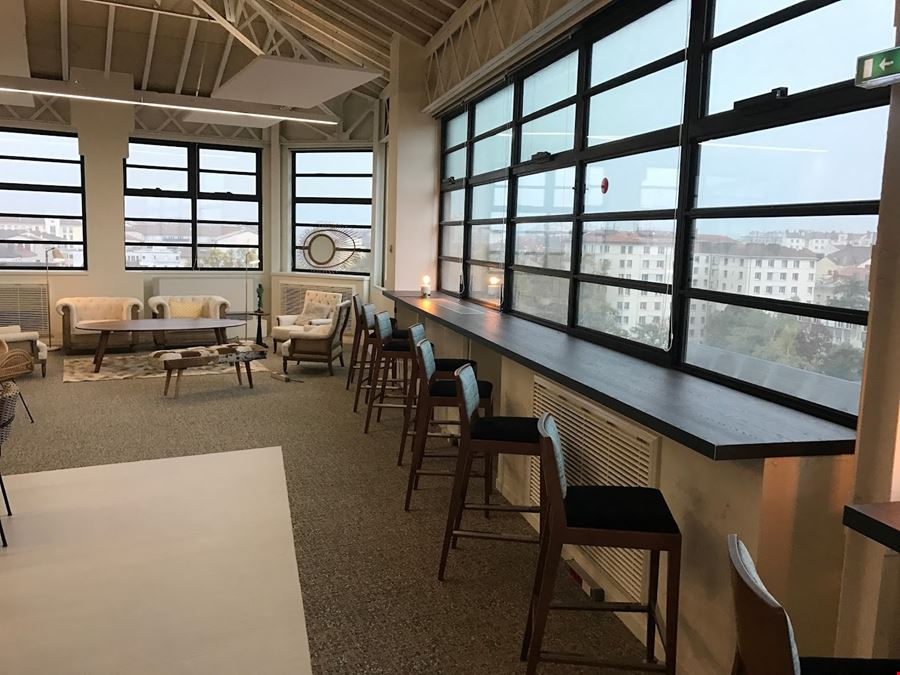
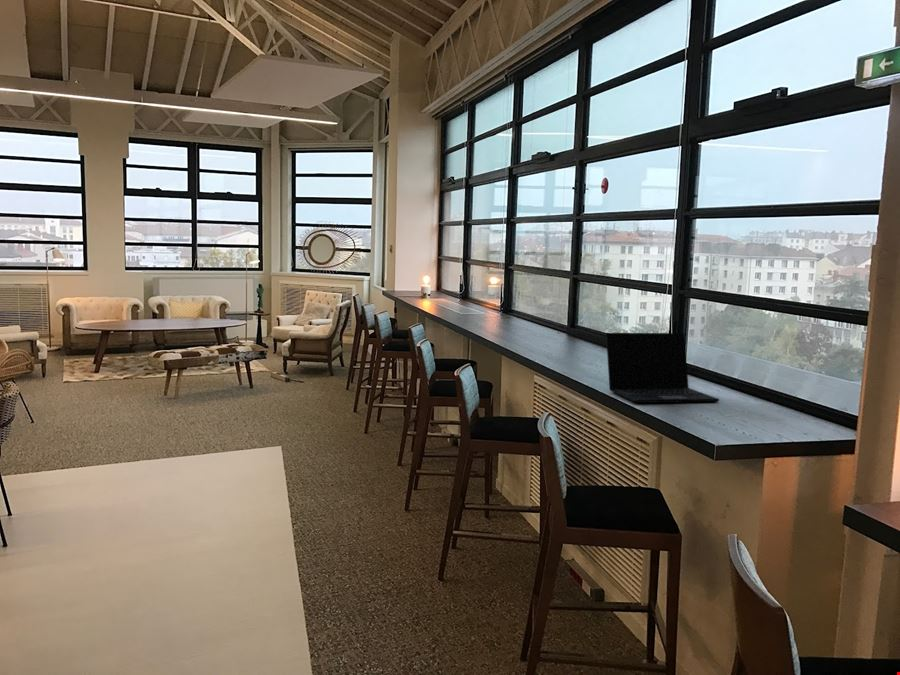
+ laptop [605,332,720,404]
